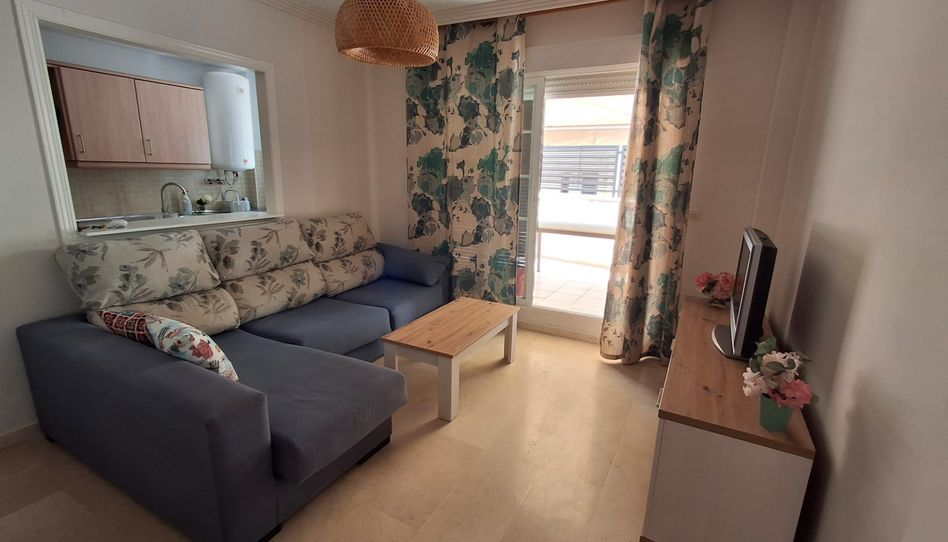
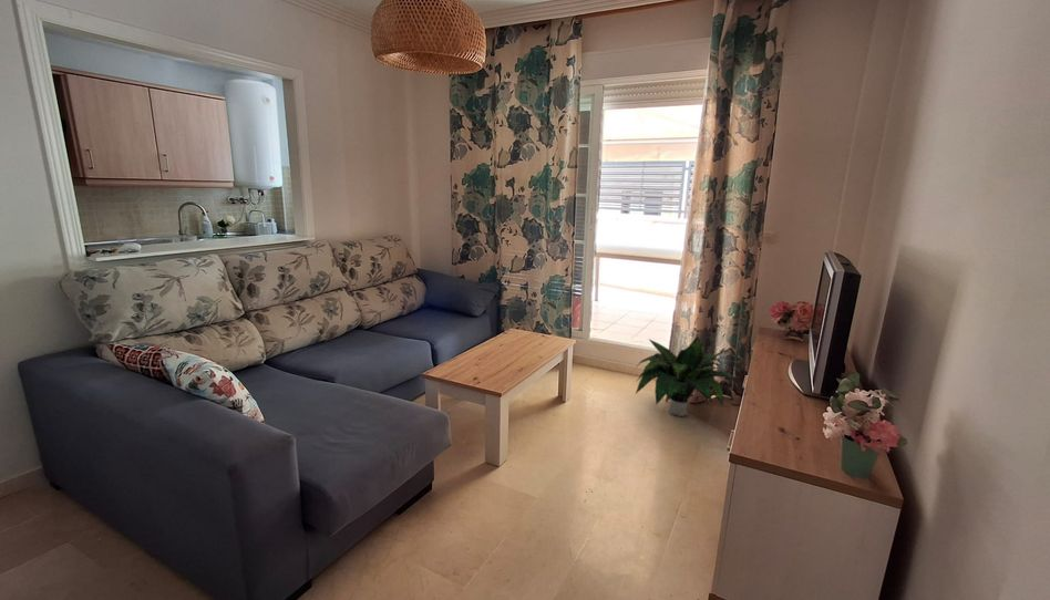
+ potted plant [635,334,742,417]
